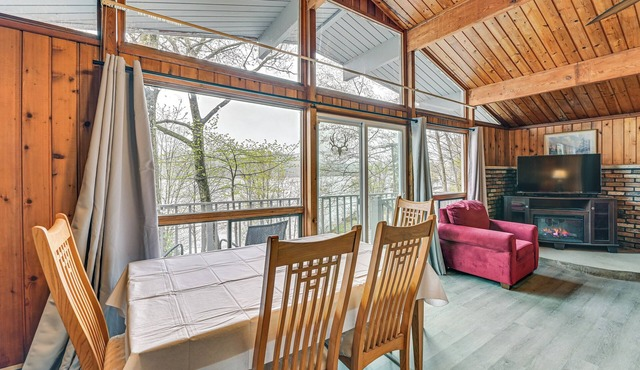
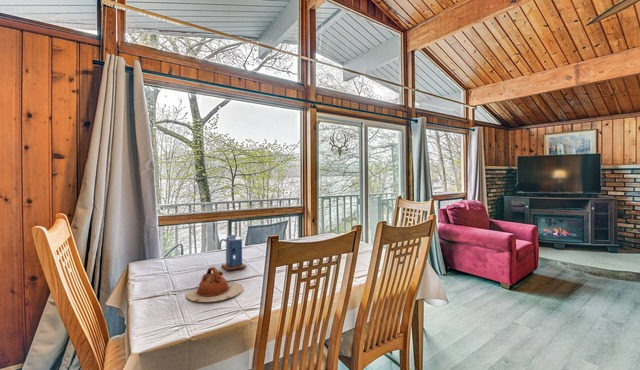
+ teapot [185,266,244,303]
+ candle [221,232,248,271]
